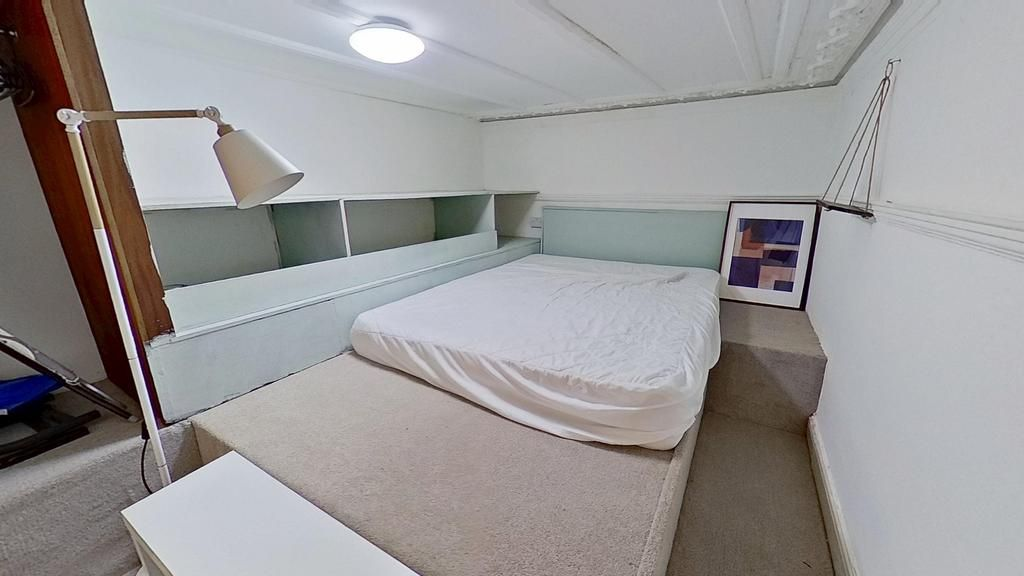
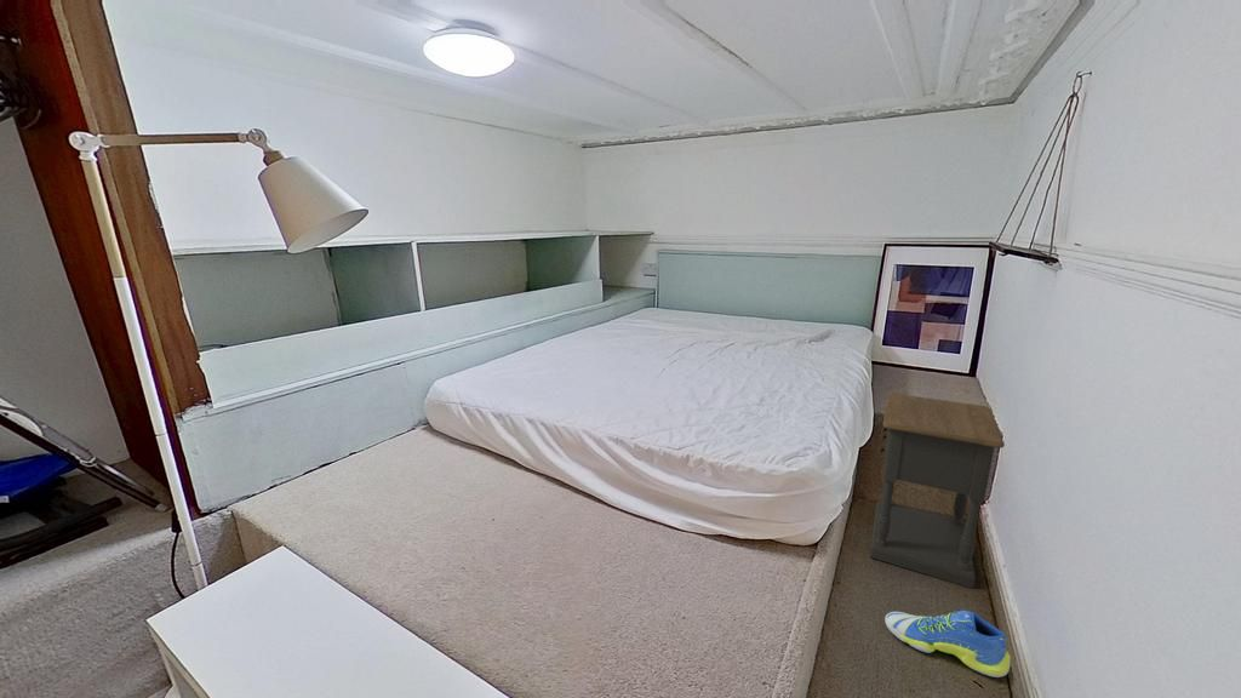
+ nightstand [868,393,1006,589]
+ sneaker [883,610,1012,679]
